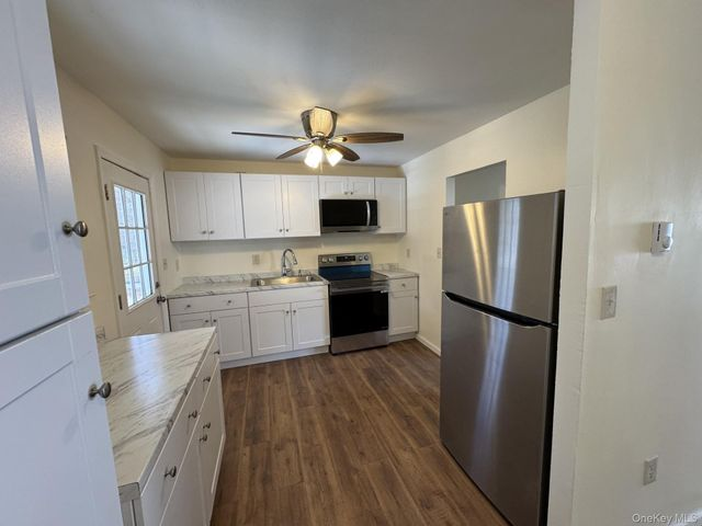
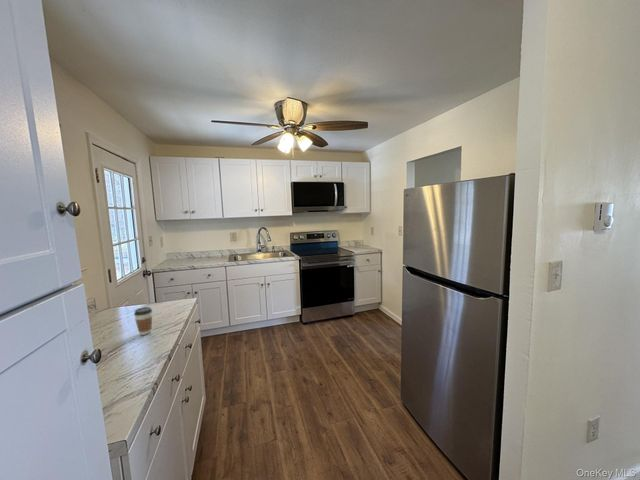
+ coffee cup [133,306,153,336]
